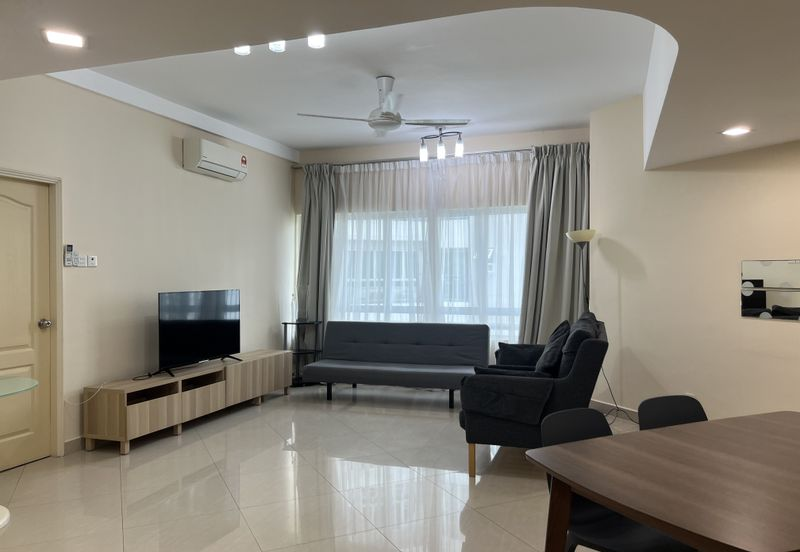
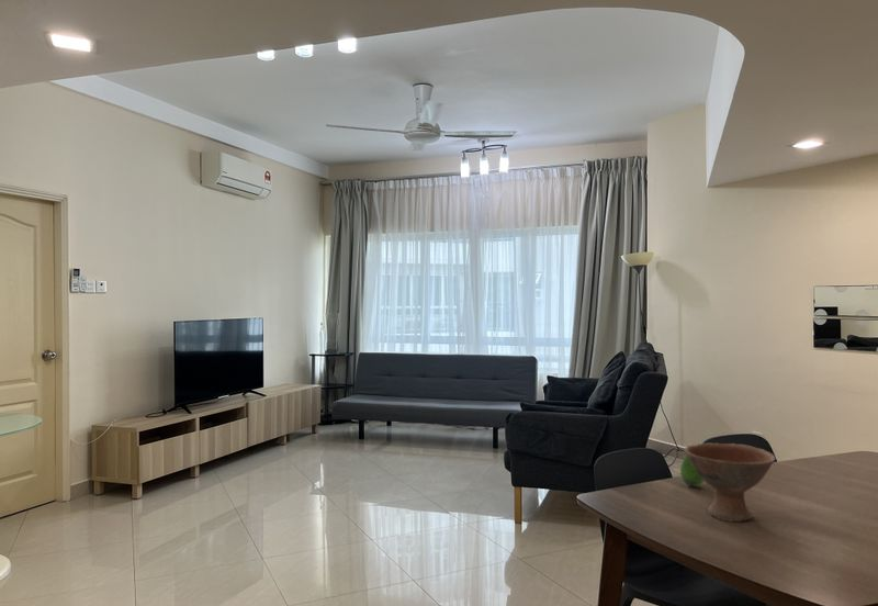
+ bowl [683,441,777,523]
+ fruit [679,454,705,487]
